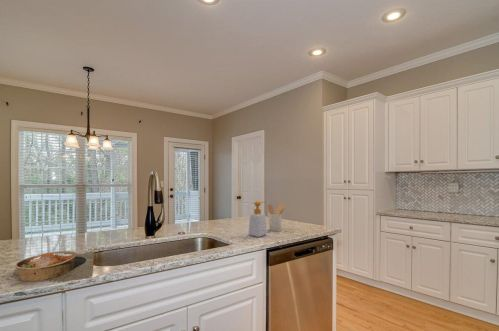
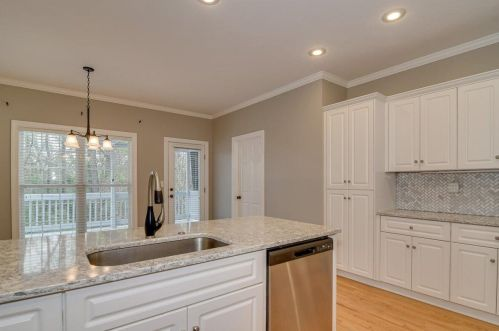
- utensil holder [267,203,287,232]
- bowl [11,250,95,284]
- soap bottle [247,200,268,238]
